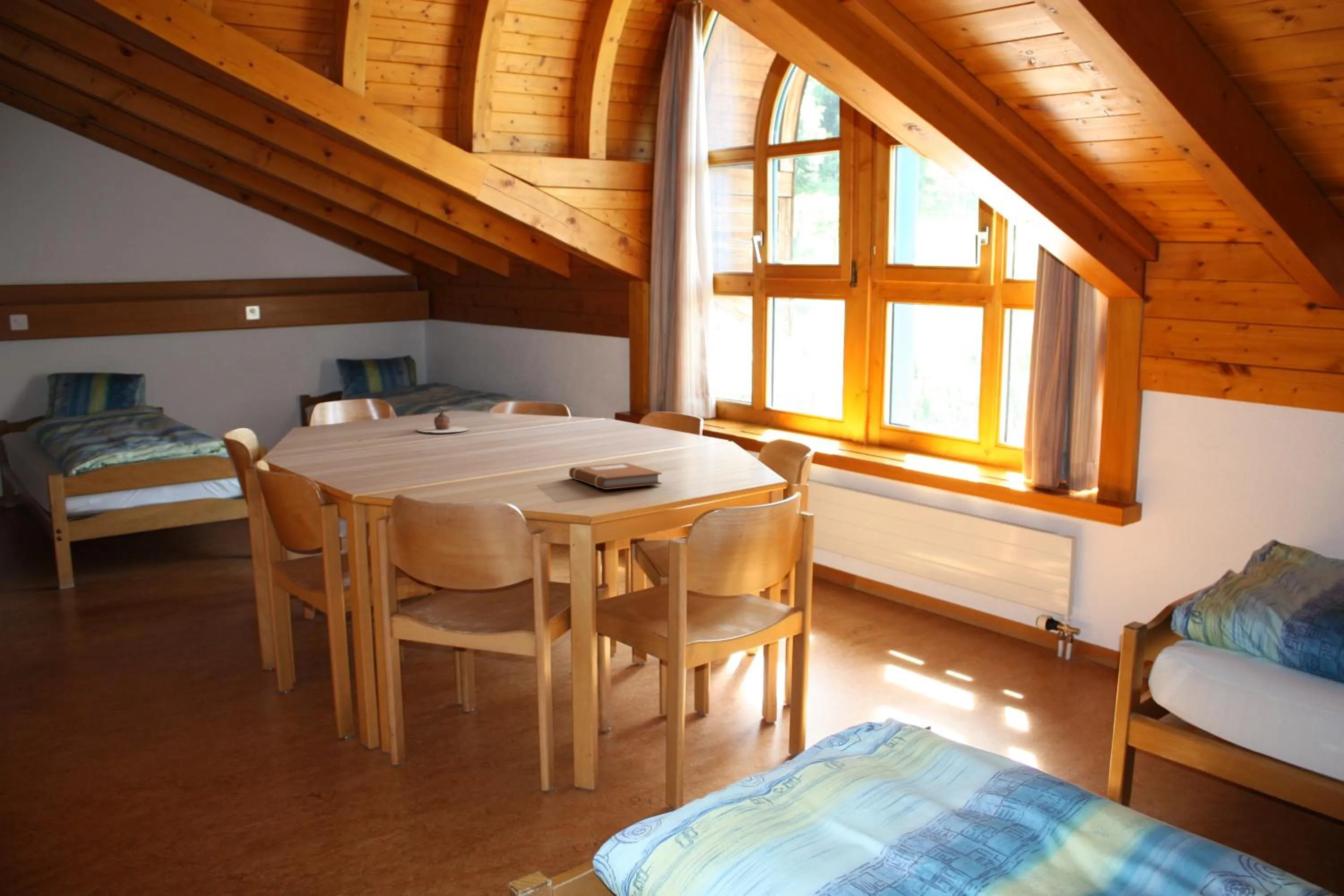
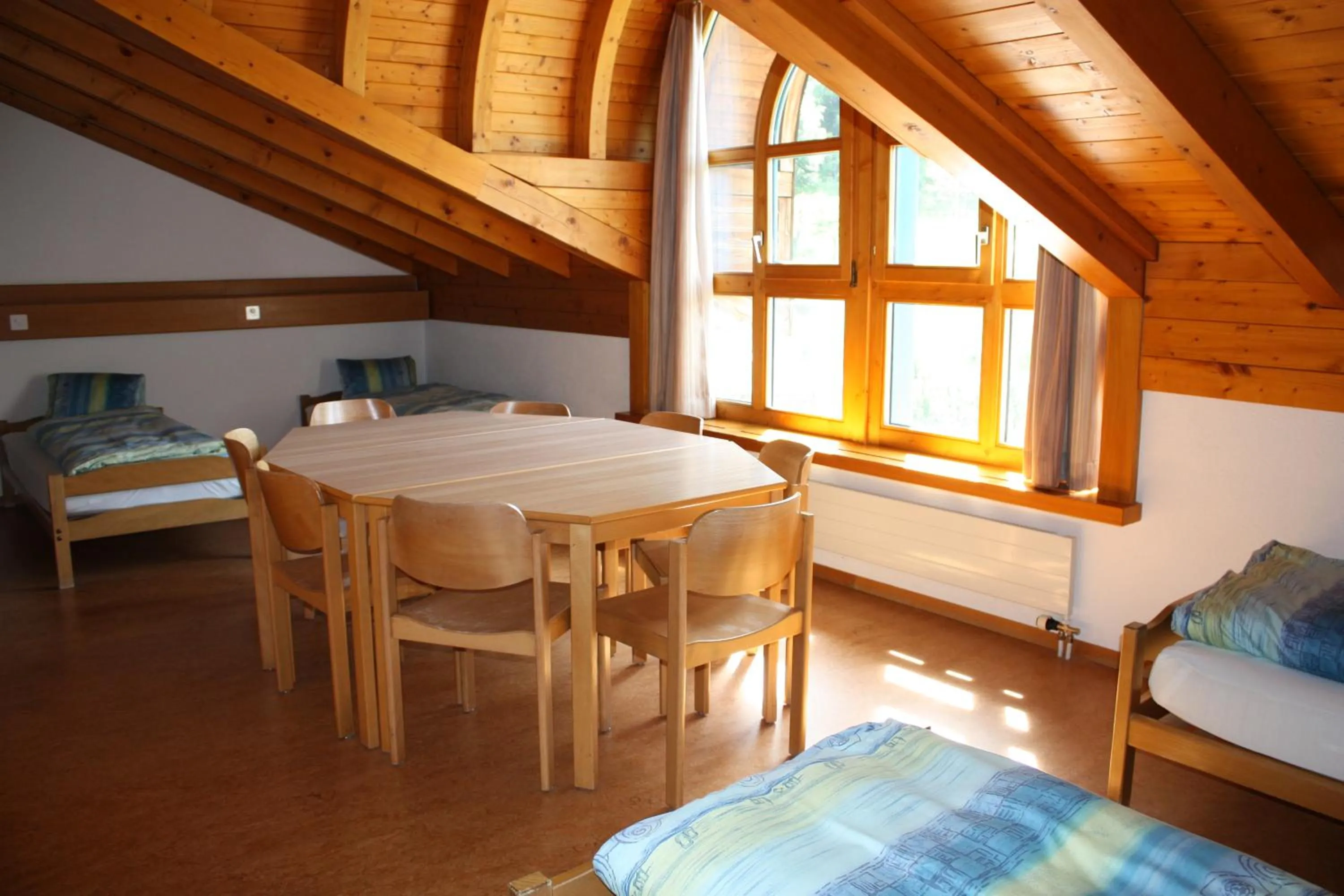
- teapot [417,407,470,433]
- notebook [569,462,662,490]
